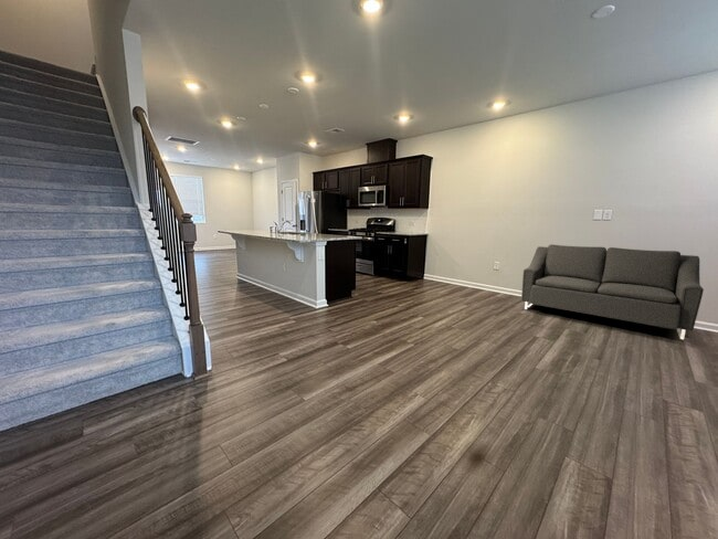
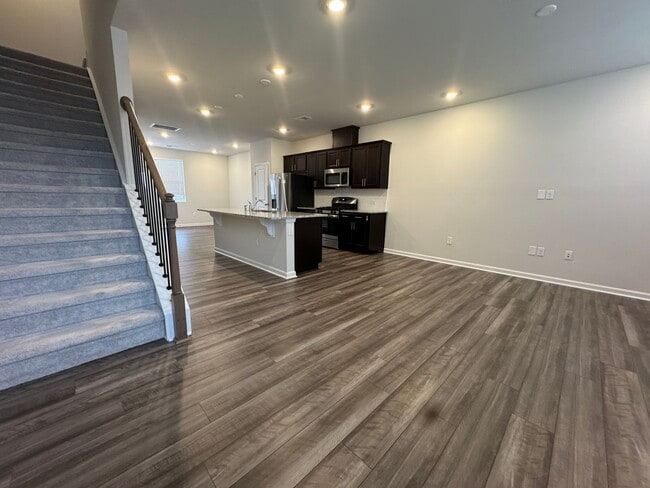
- loveseat [520,244,705,340]
